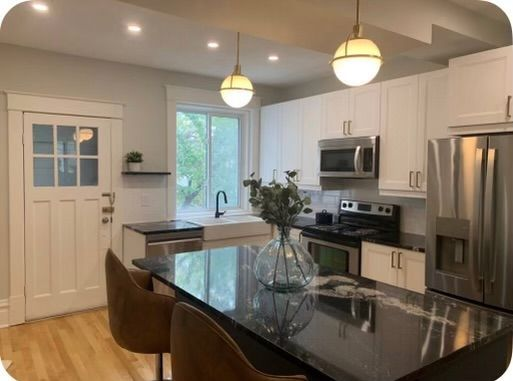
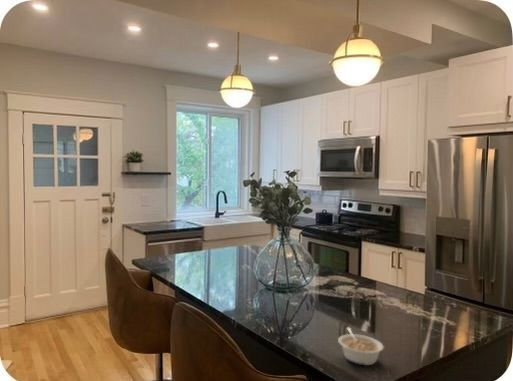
+ legume [337,327,385,366]
